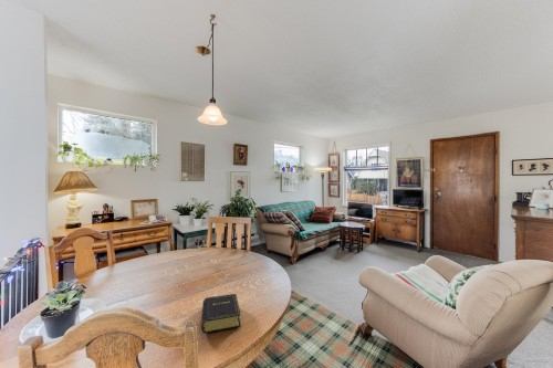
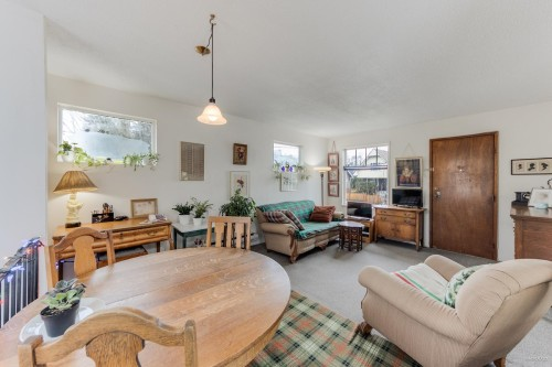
- book [200,293,242,334]
